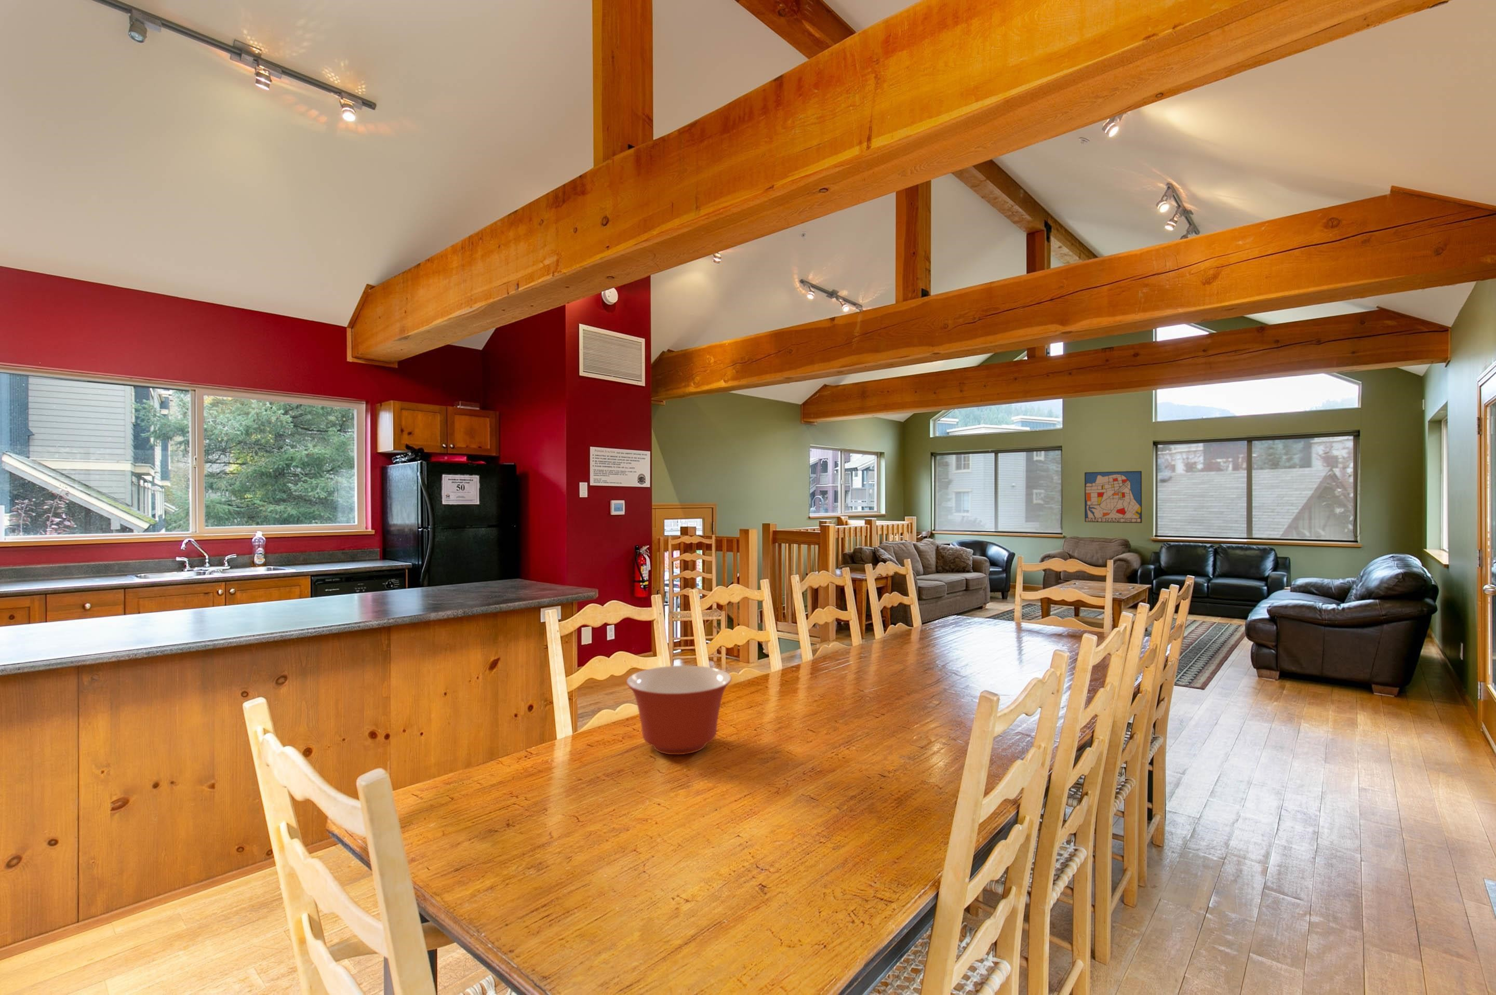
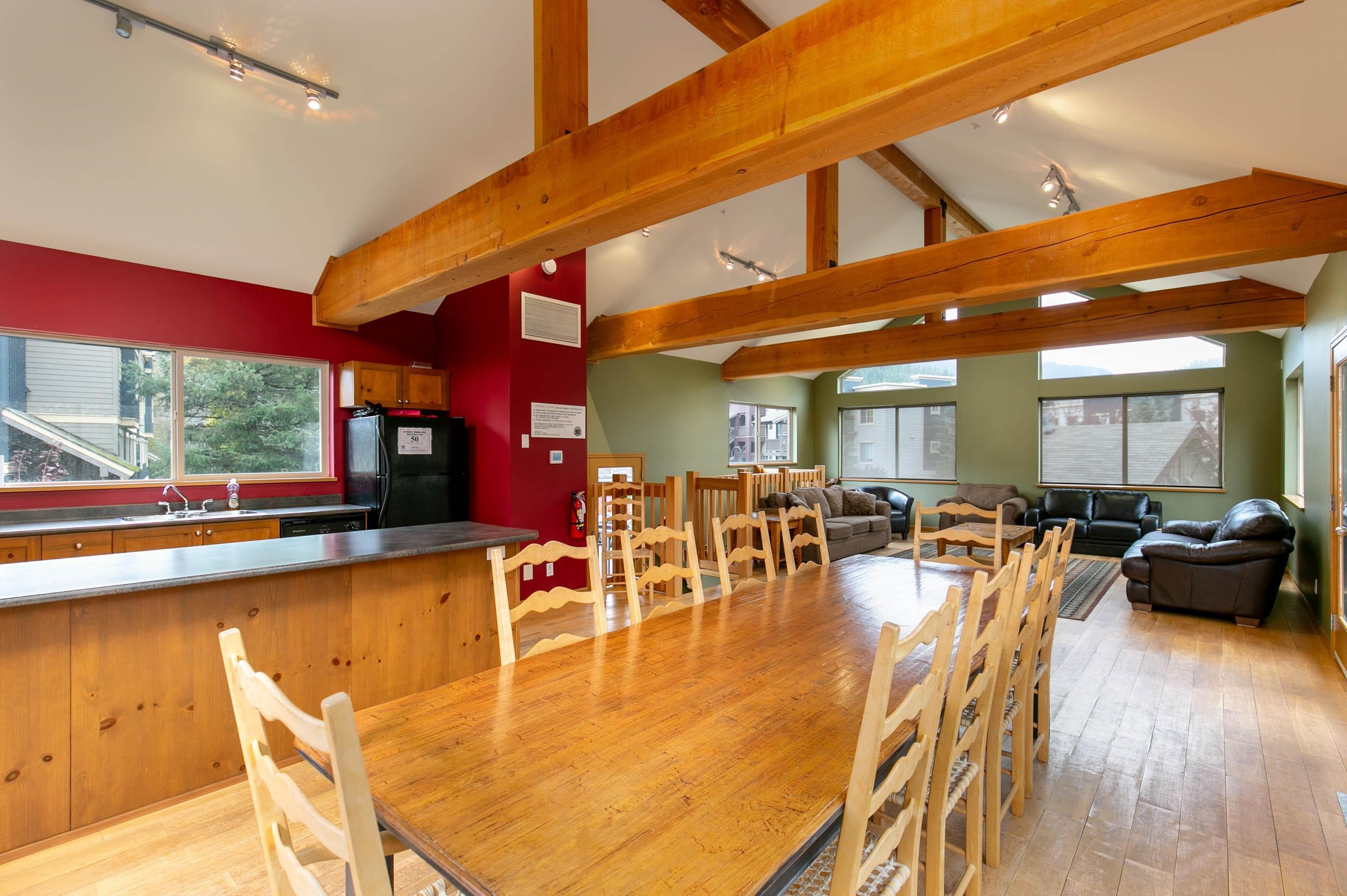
- wall art [1084,471,1142,523]
- mixing bowl [626,665,732,755]
